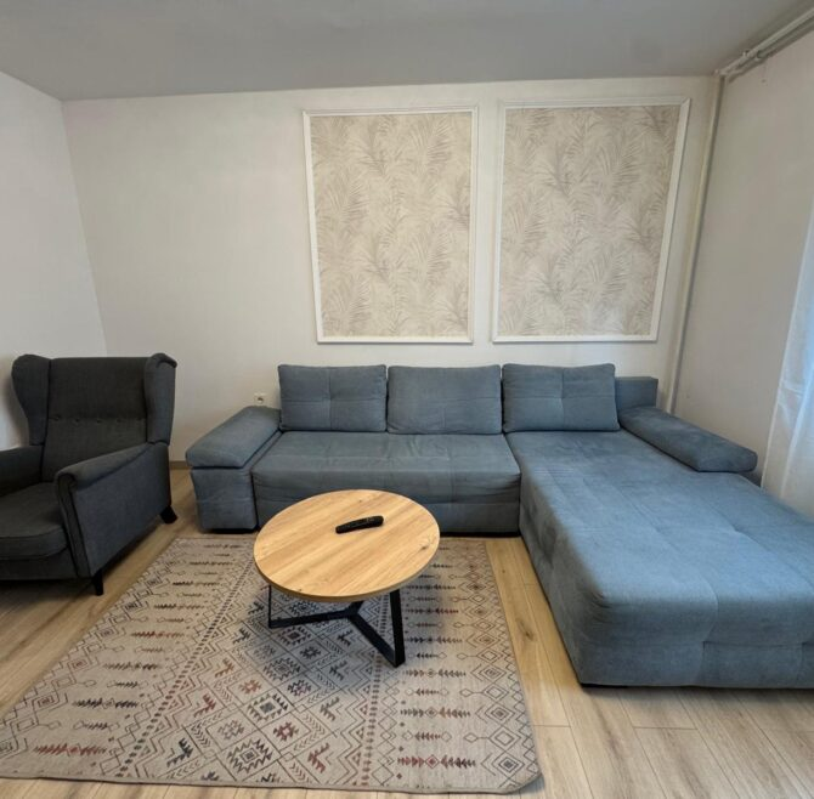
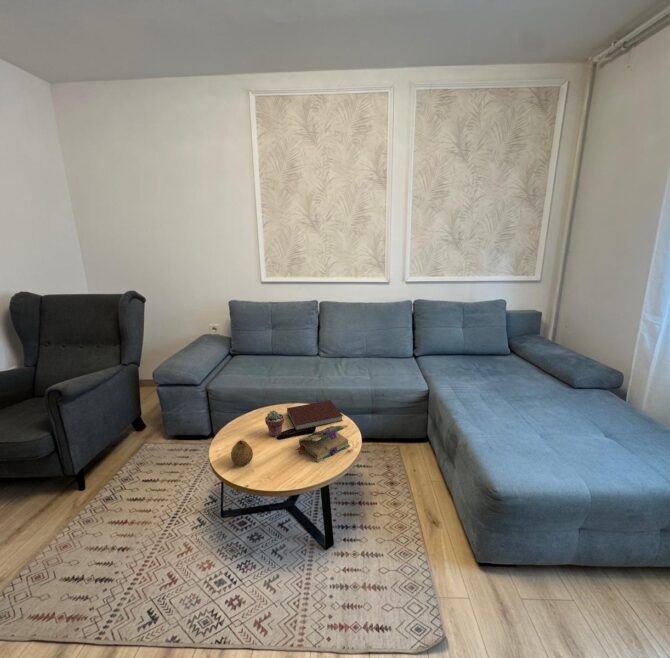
+ notebook [286,399,344,432]
+ book [295,425,351,463]
+ potted succulent [264,409,285,438]
+ fruit [230,439,254,466]
